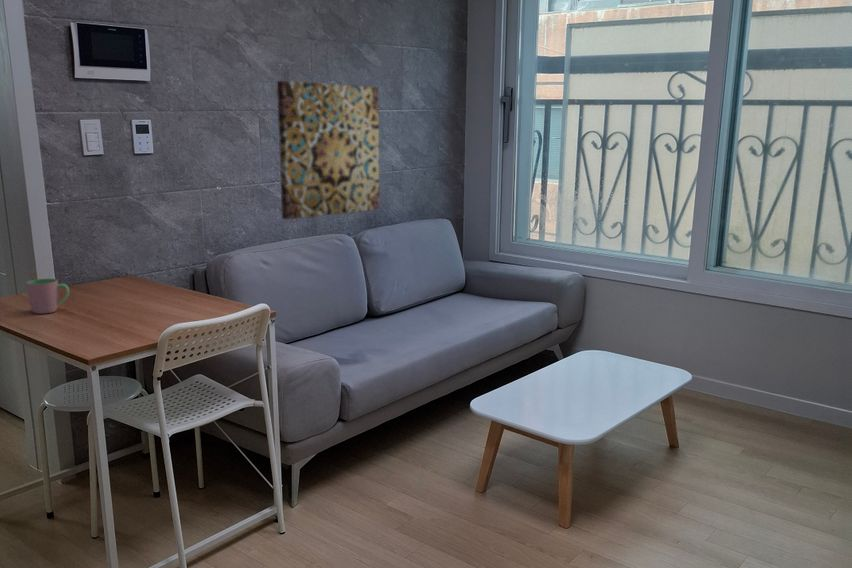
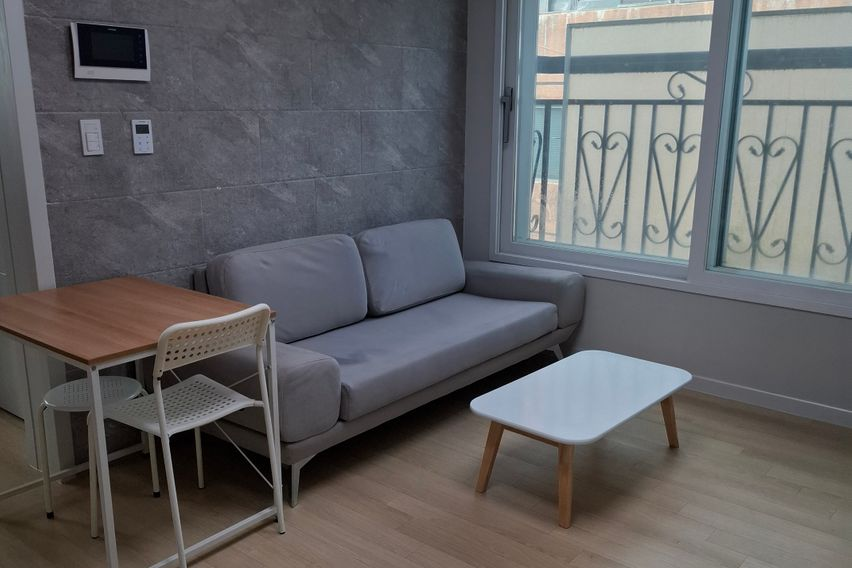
- cup [25,278,70,315]
- wall art [276,80,380,221]
